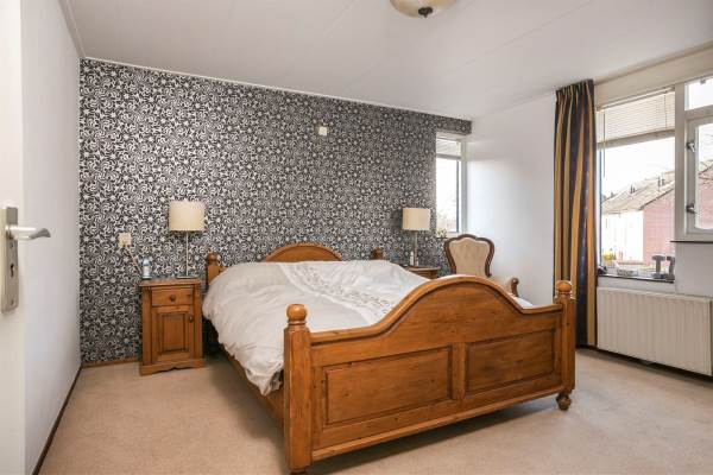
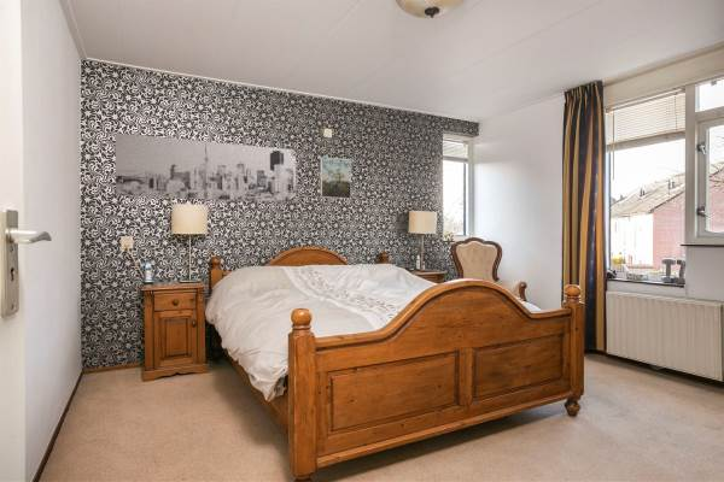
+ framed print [320,155,352,200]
+ wall art [113,133,297,204]
